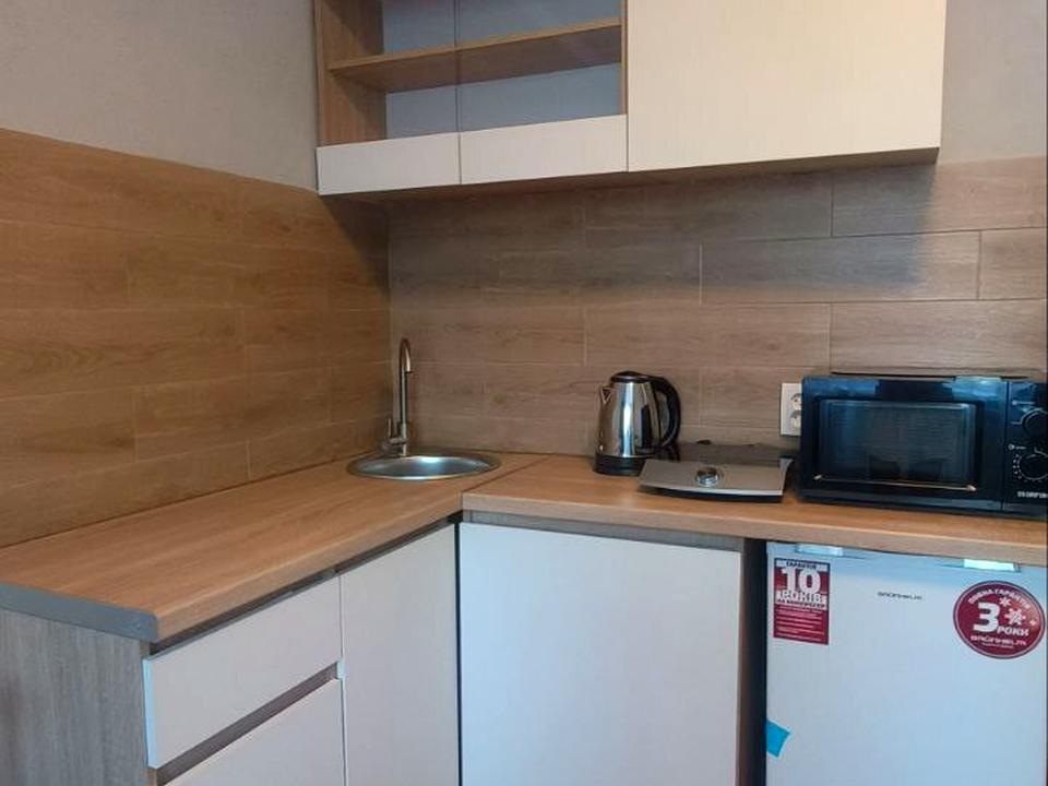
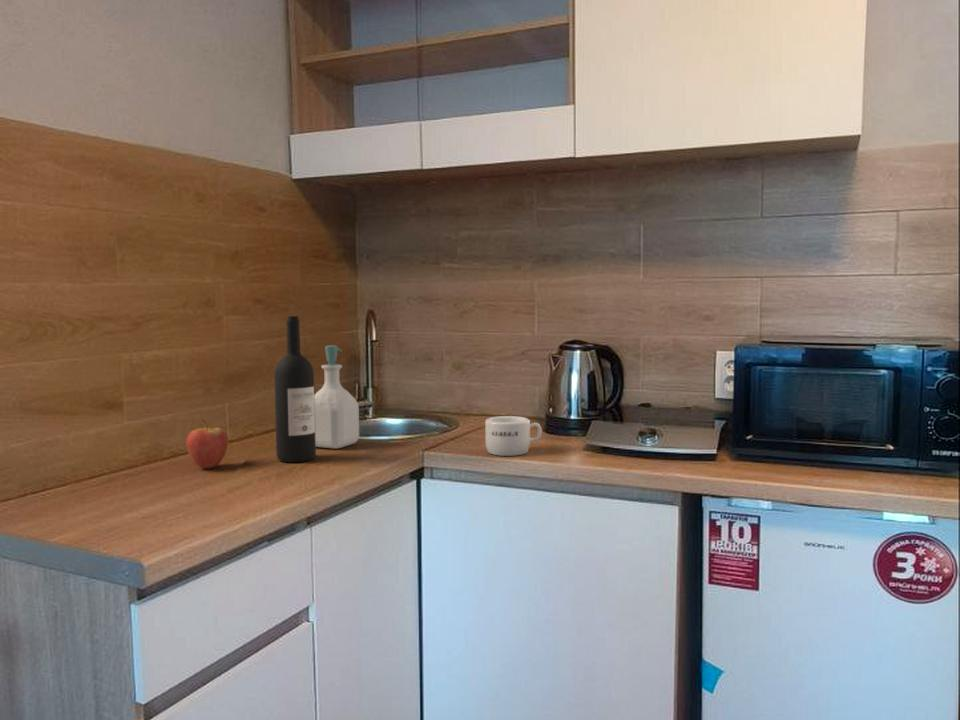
+ wine bottle [273,315,317,464]
+ soap bottle [314,344,360,450]
+ fruit [185,418,229,469]
+ mug [484,415,542,457]
